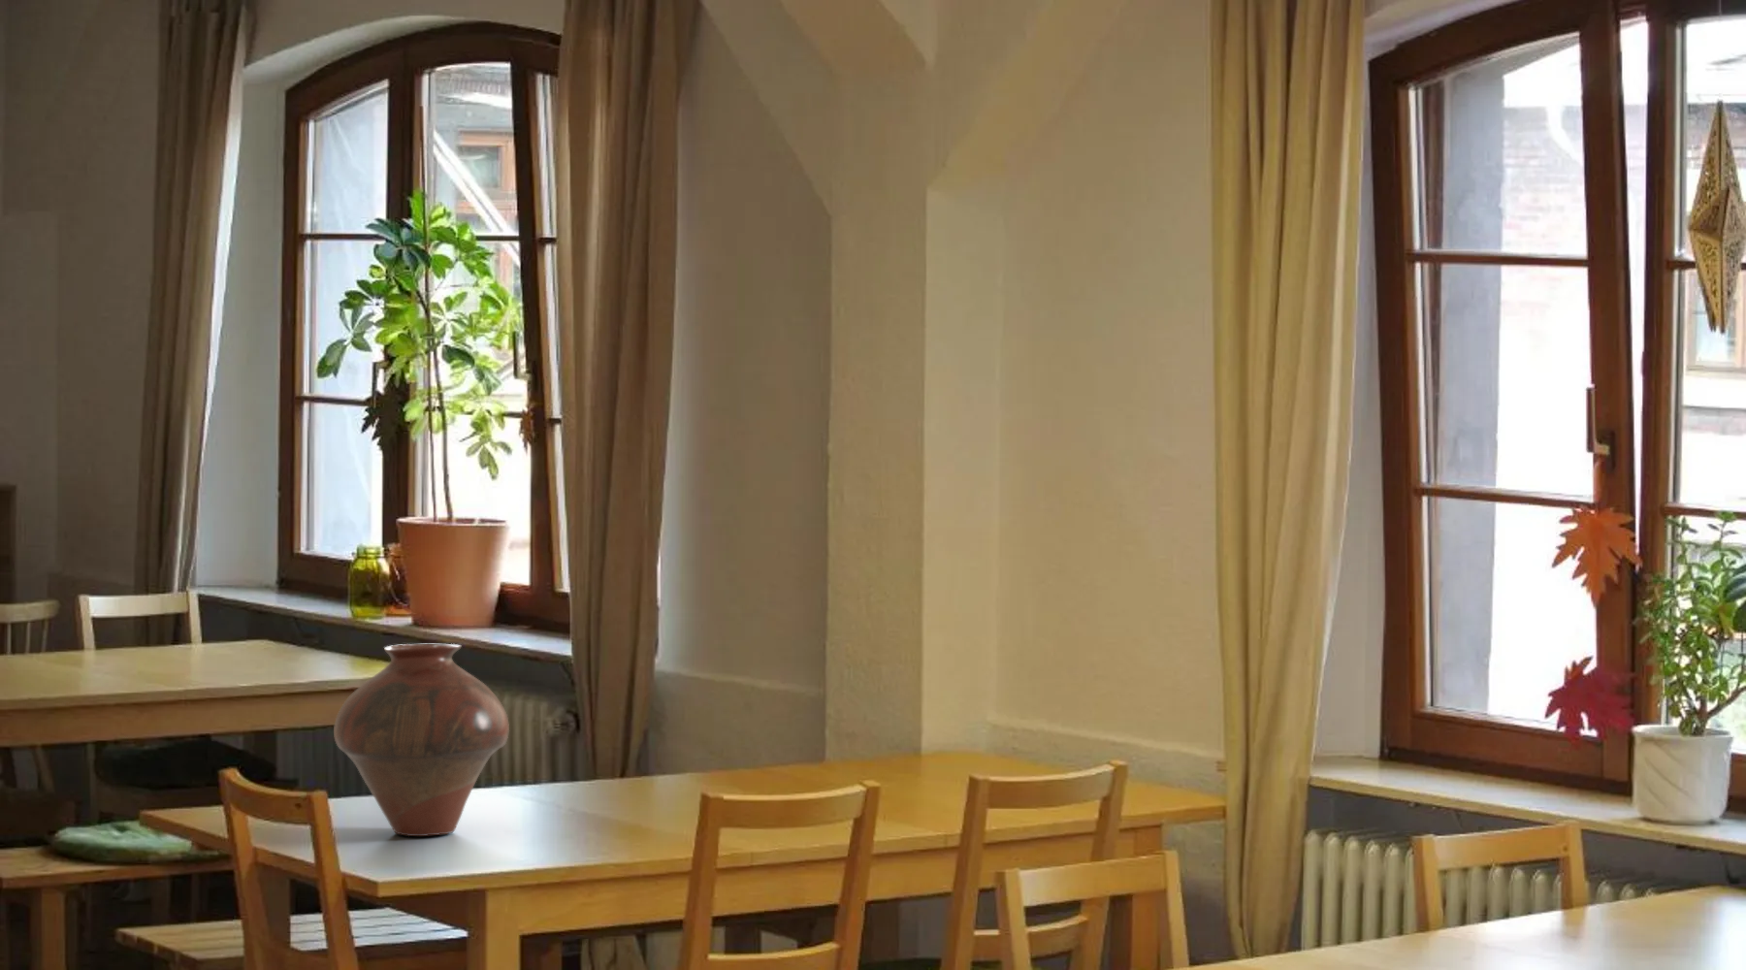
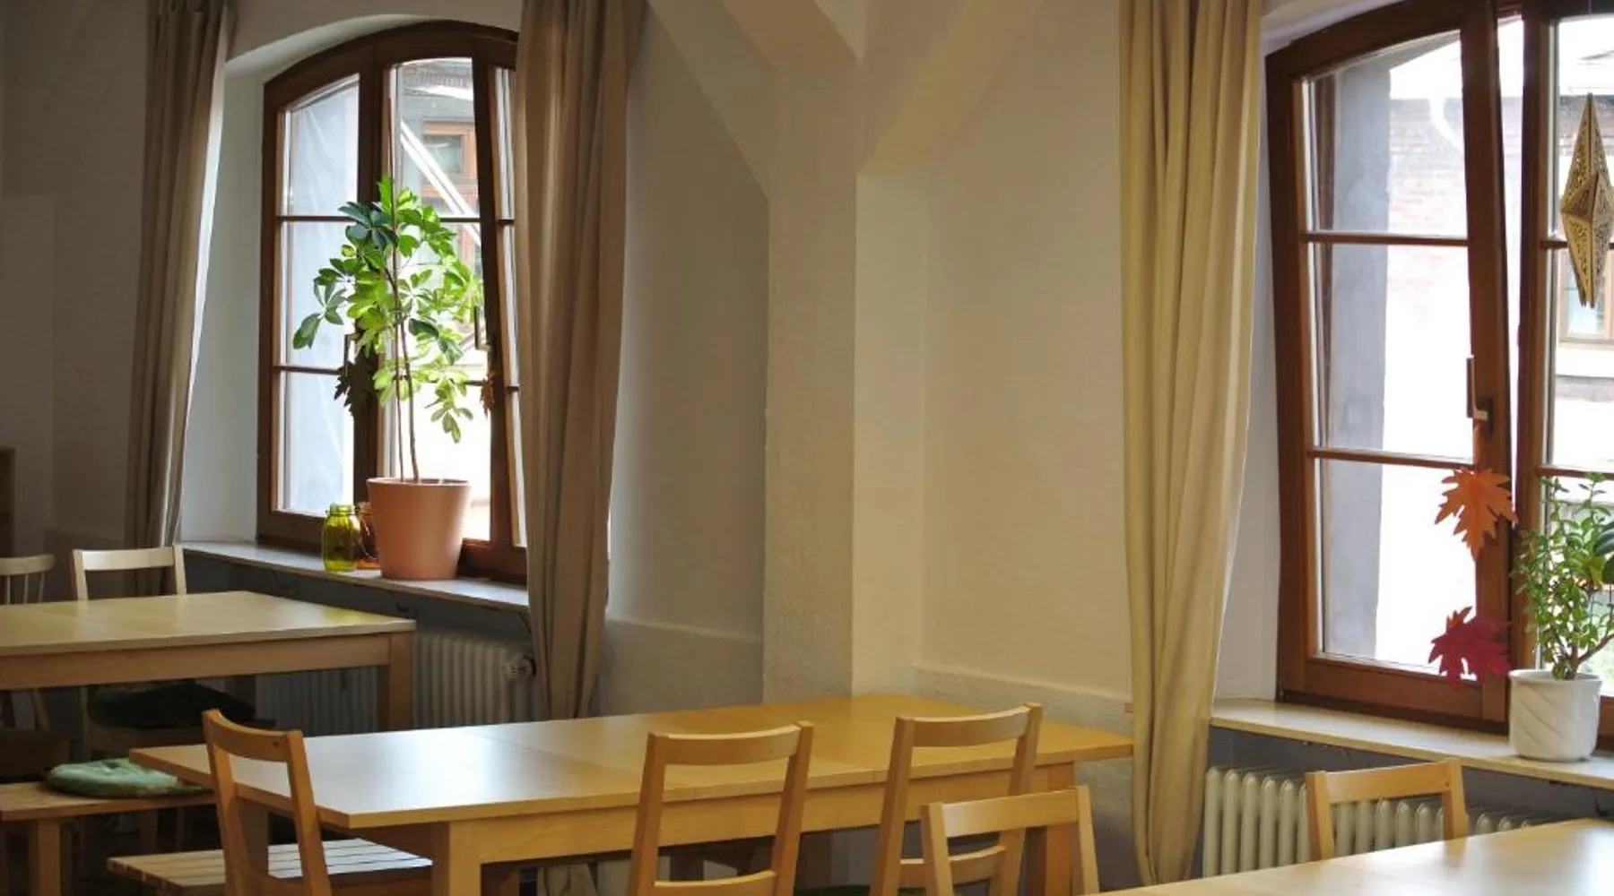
- vase [333,643,510,837]
